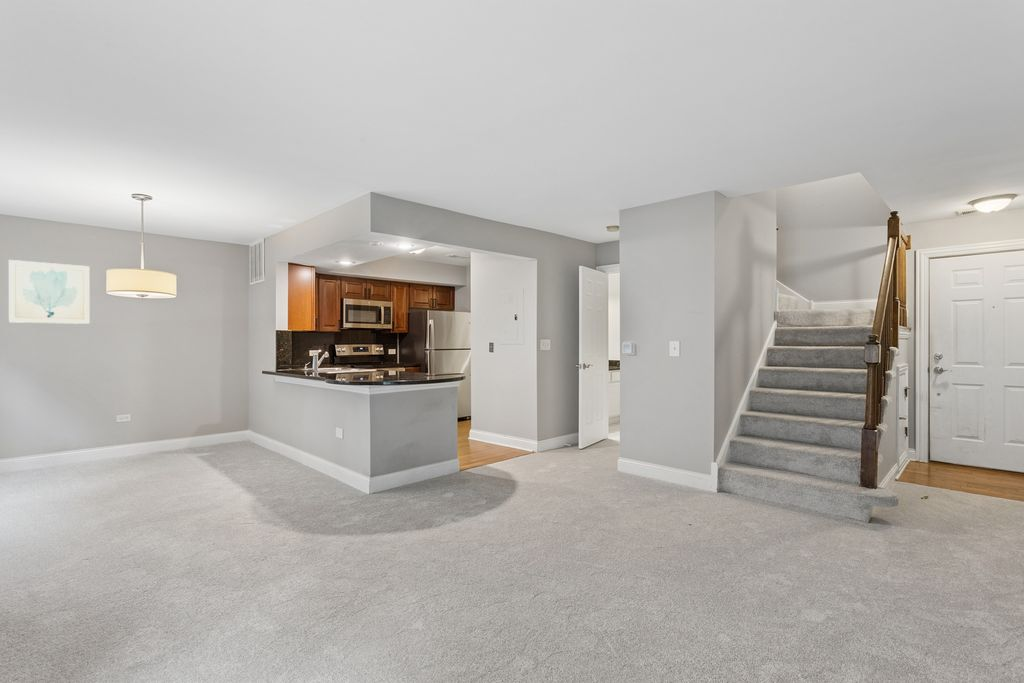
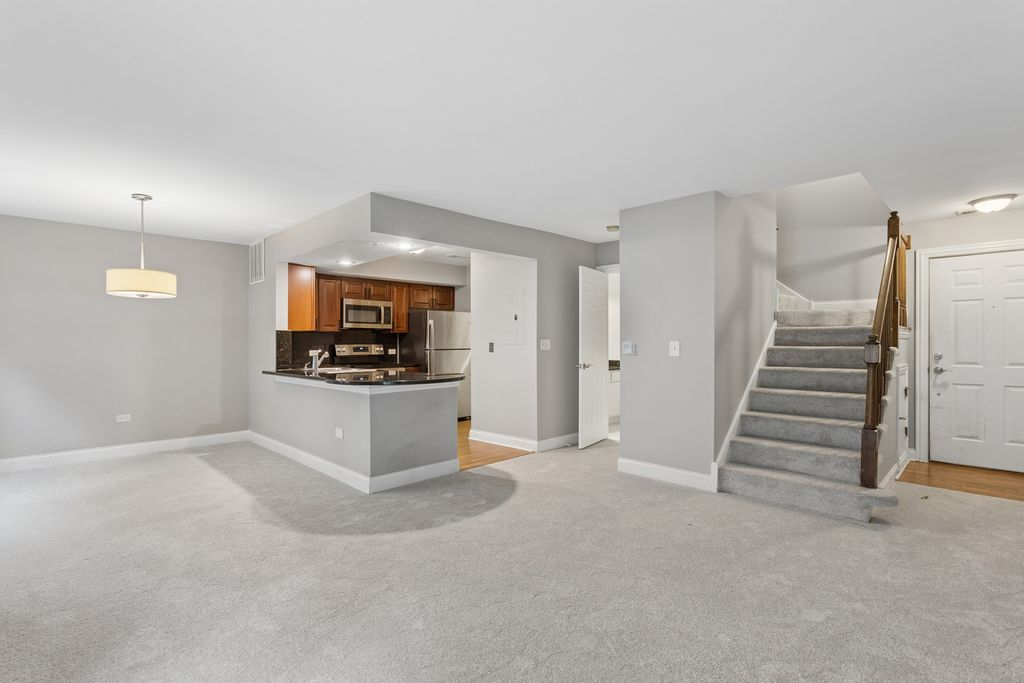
- wall art [8,259,90,325]
